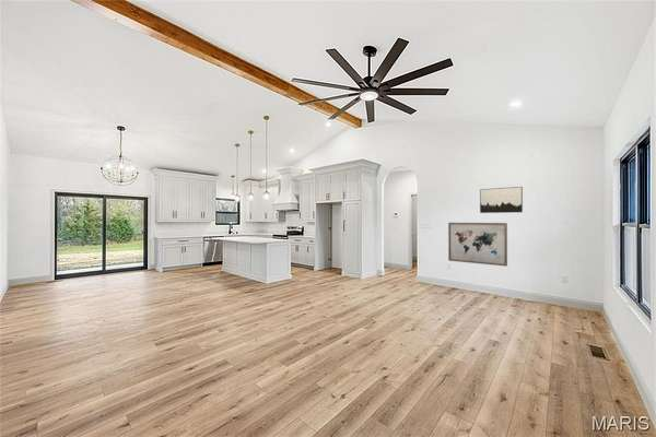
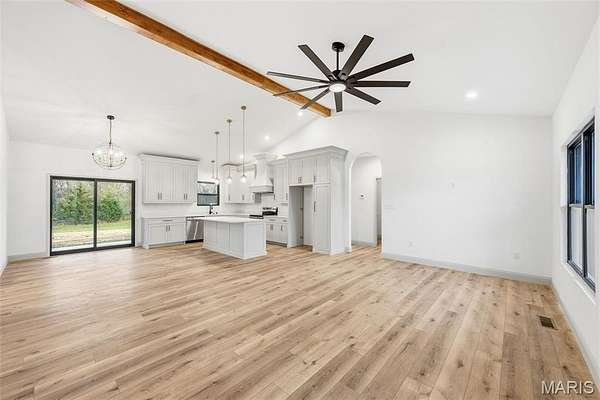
- wall art [447,222,508,268]
- wall art [479,186,524,214]
